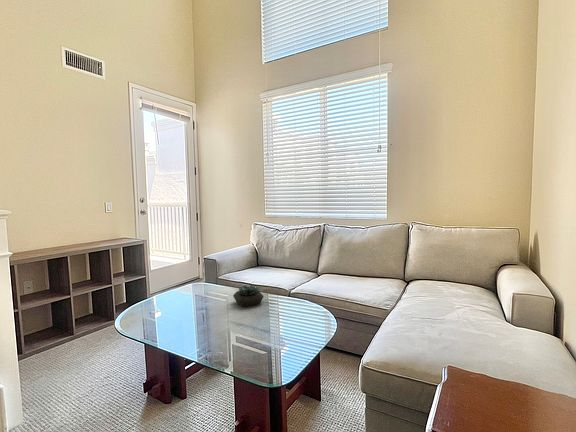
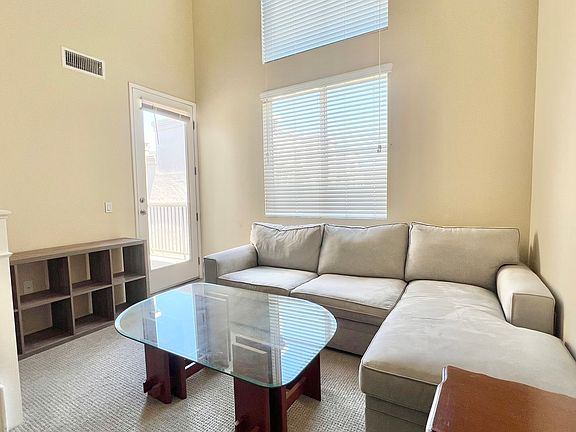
- succulent plant [232,284,265,308]
